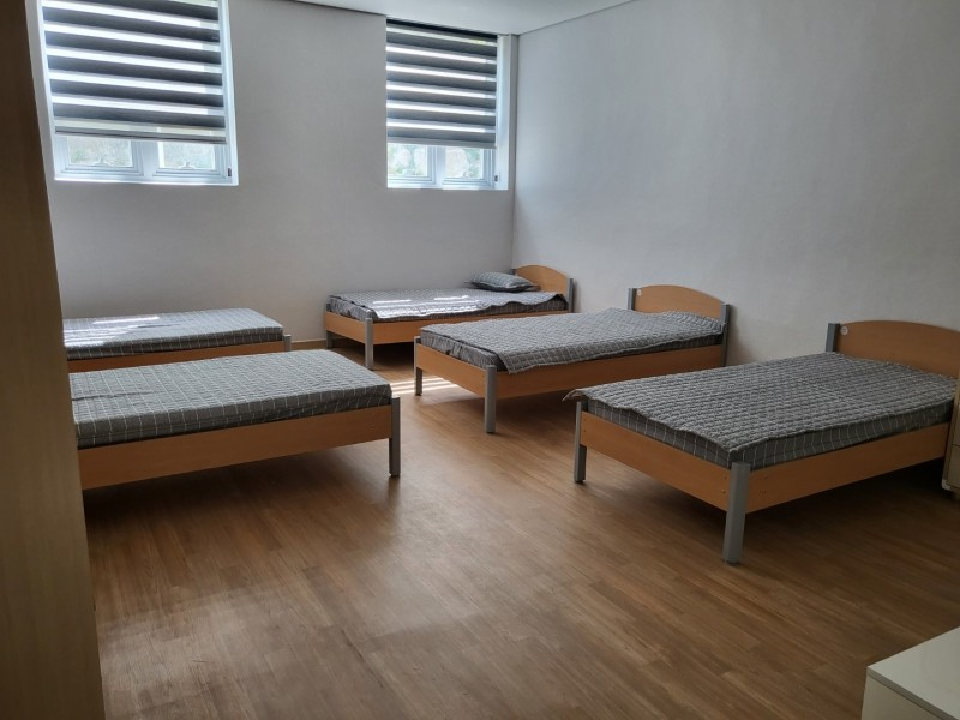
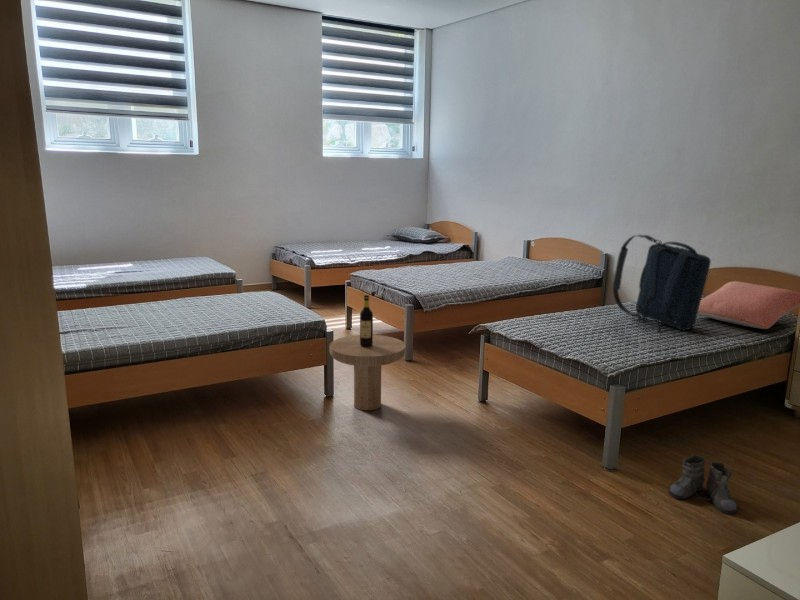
+ side table [329,294,407,411]
+ boots [668,454,742,515]
+ backpack [612,234,712,333]
+ pillow [697,280,800,330]
